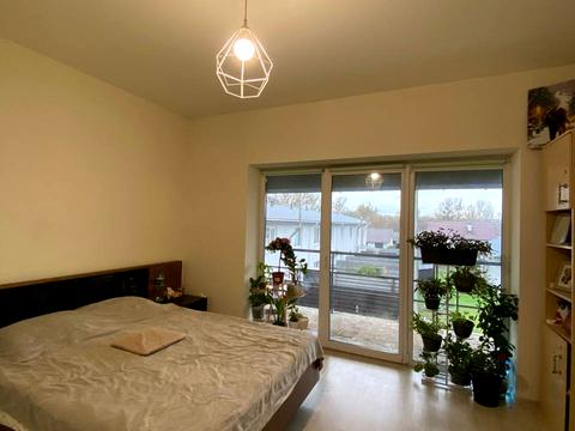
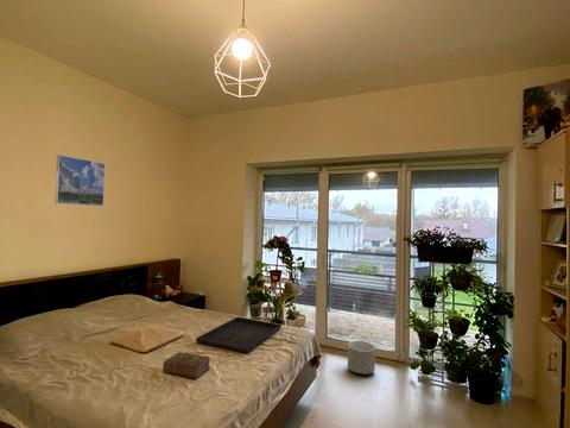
+ serving tray [195,316,283,355]
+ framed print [53,153,107,207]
+ planter [347,340,376,376]
+ book [162,351,211,380]
